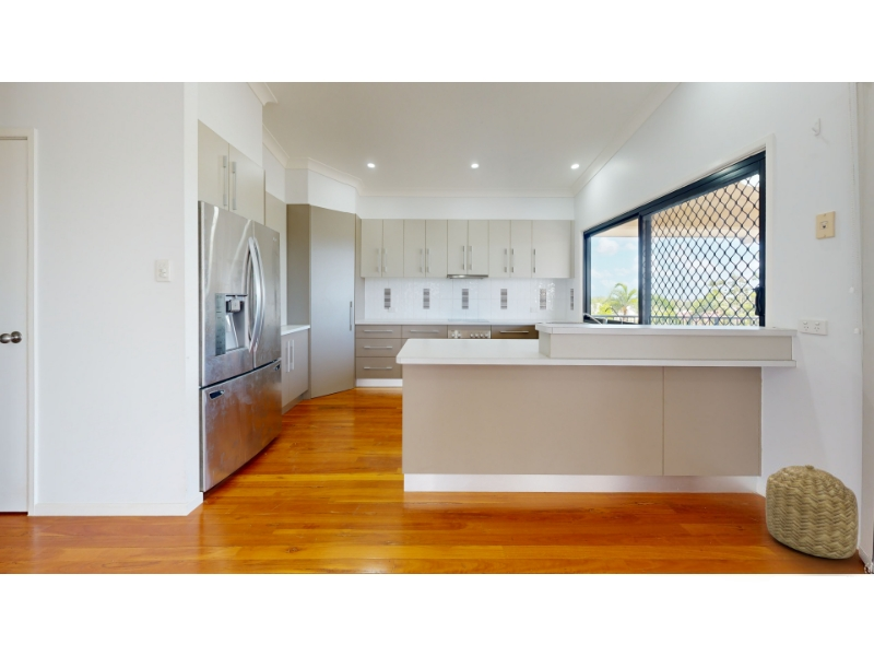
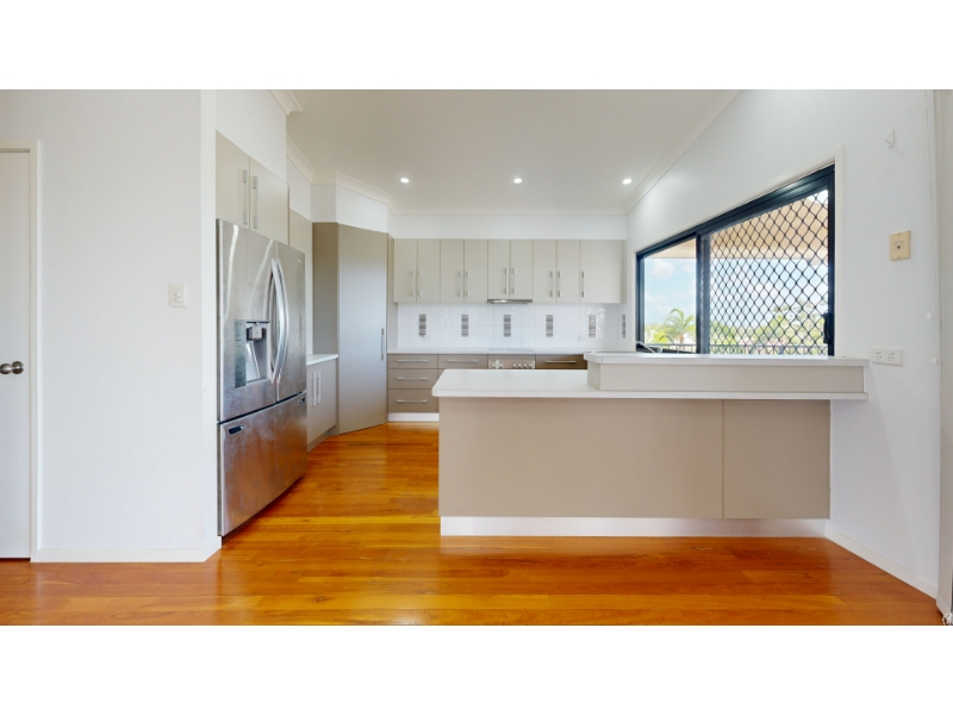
- basket [765,464,860,560]
